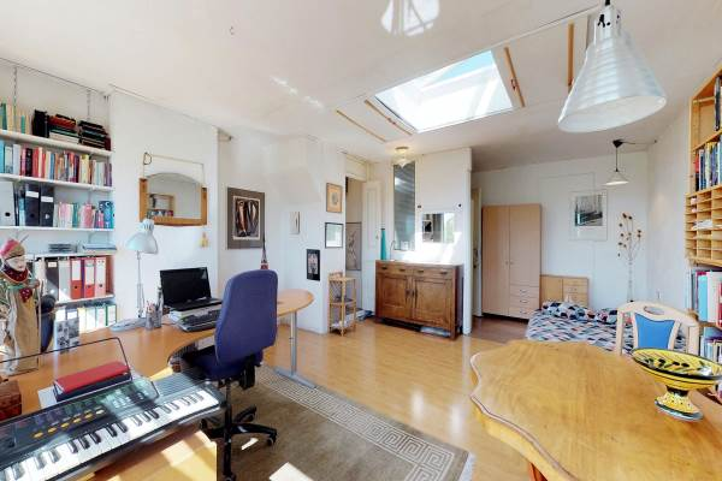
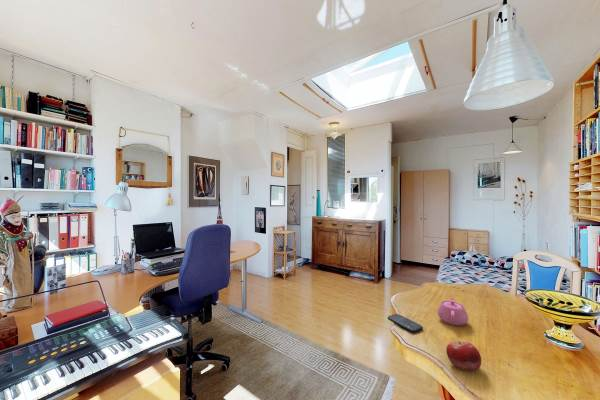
+ teapot [437,297,469,327]
+ fruit [445,340,482,372]
+ smartphone [387,313,424,334]
